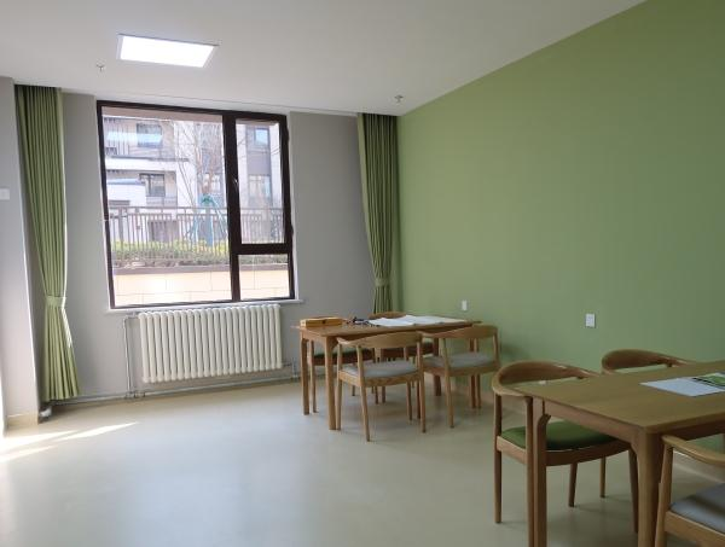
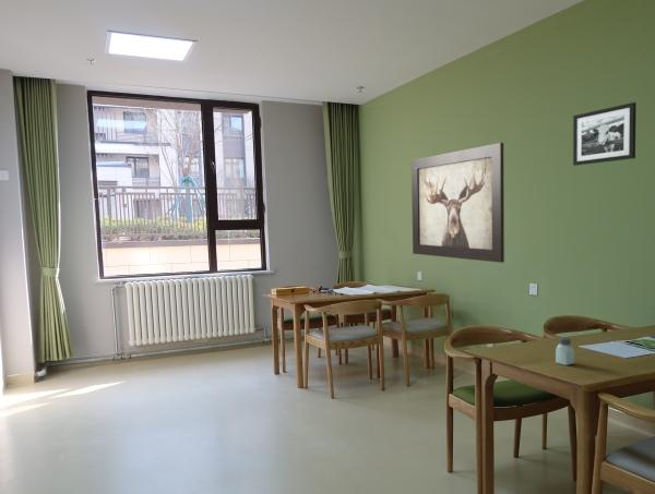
+ saltshaker [555,336,575,366]
+ picture frame [572,101,638,167]
+ wall art [410,142,505,264]
